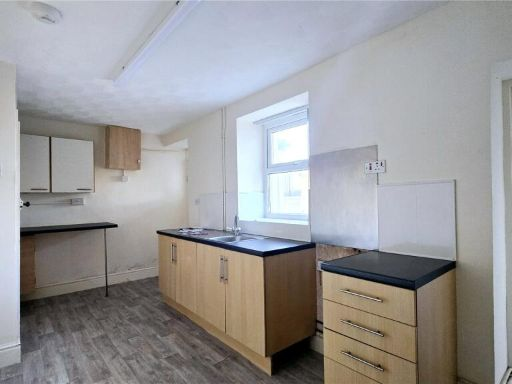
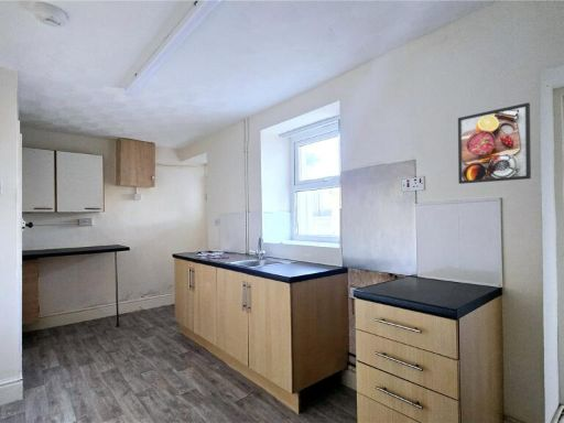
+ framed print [457,101,532,185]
